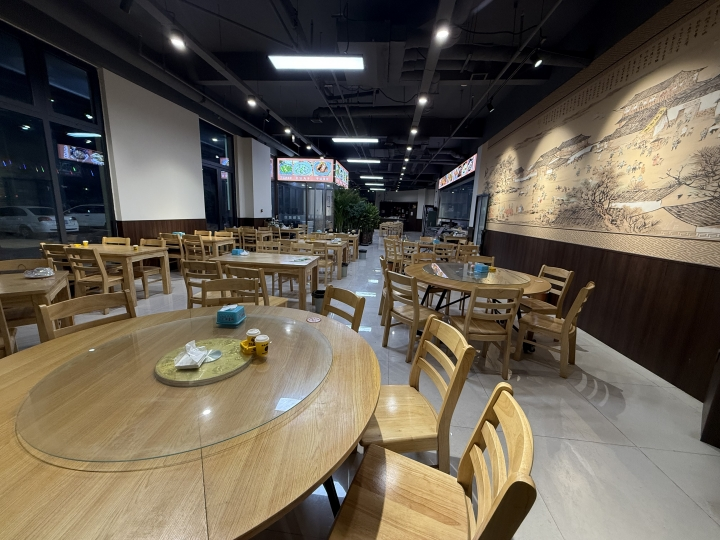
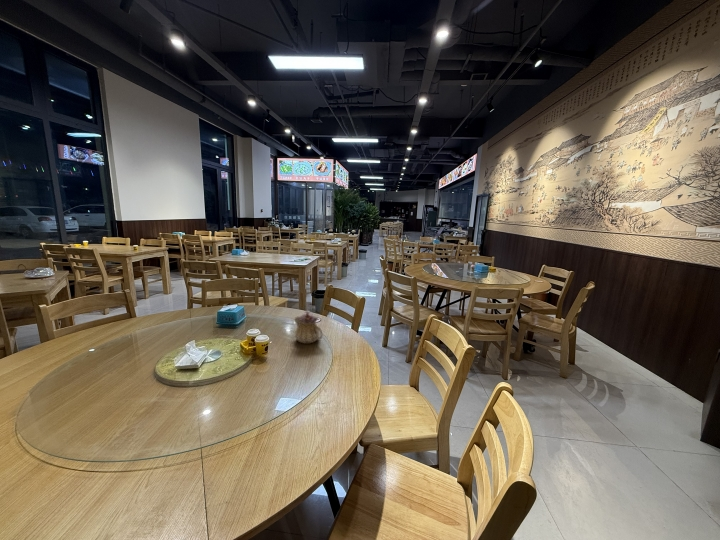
+ teapot [293,310,323,344]
